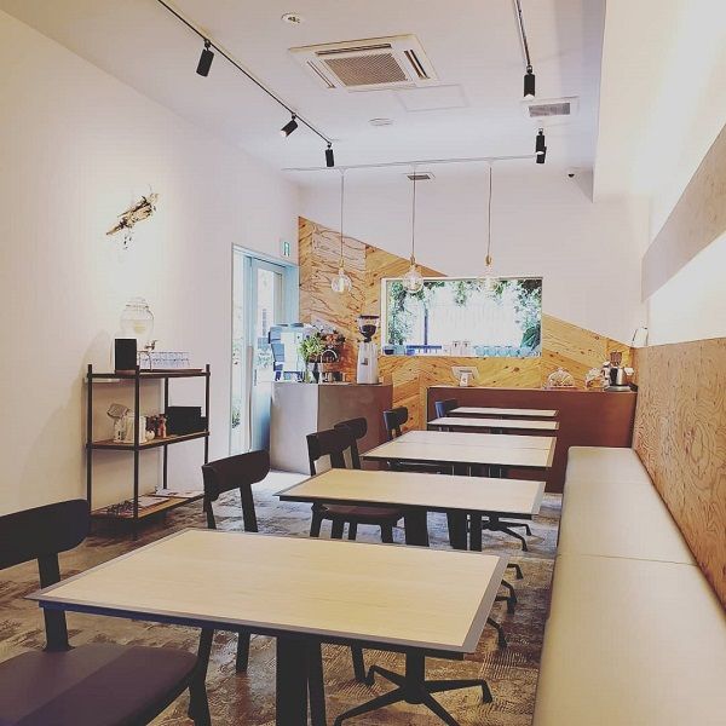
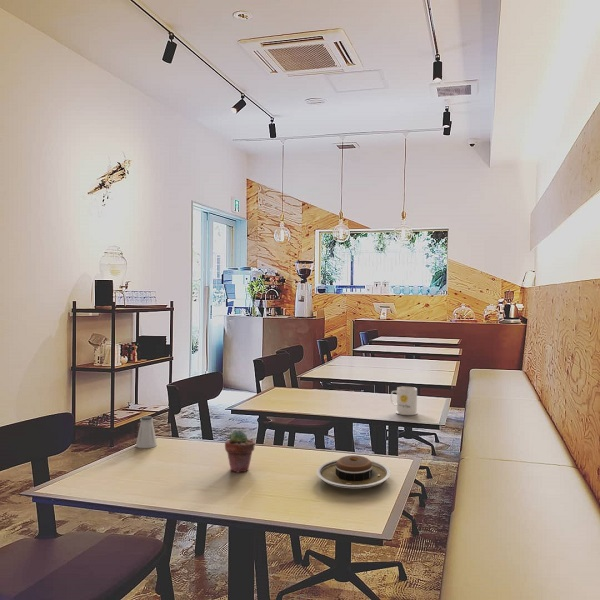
+ mug [390,386,418,416]
+ plate [316,454,392,490]
+ saltshaker [135,415,158,449]
+ potted succulent [224,429,256,474]
